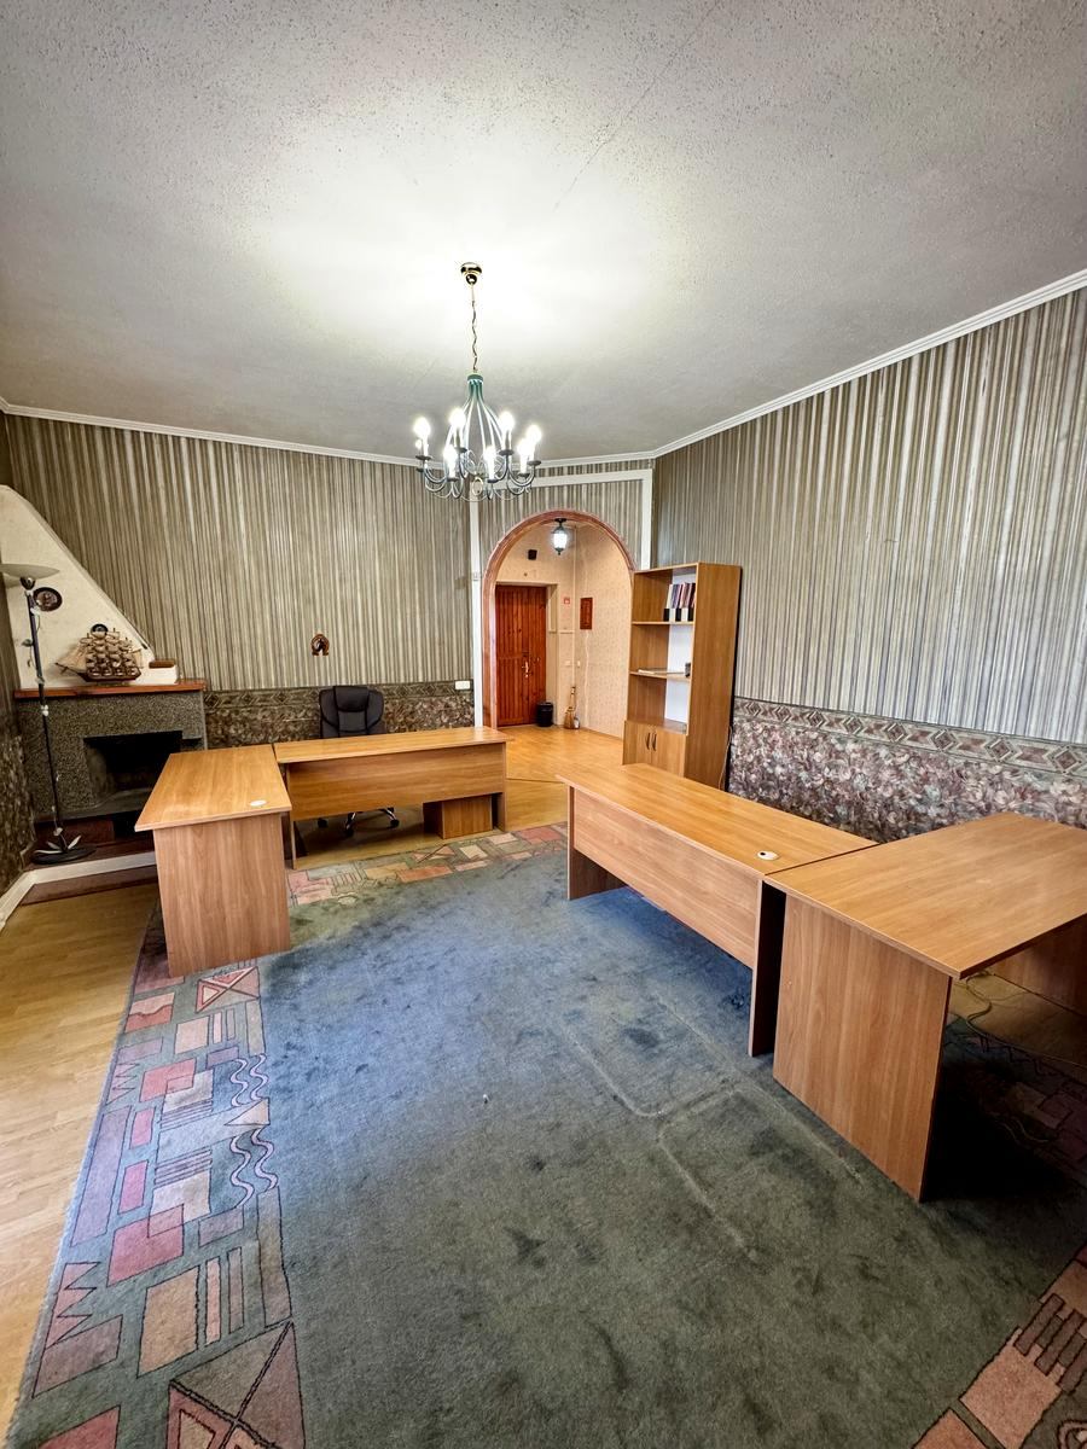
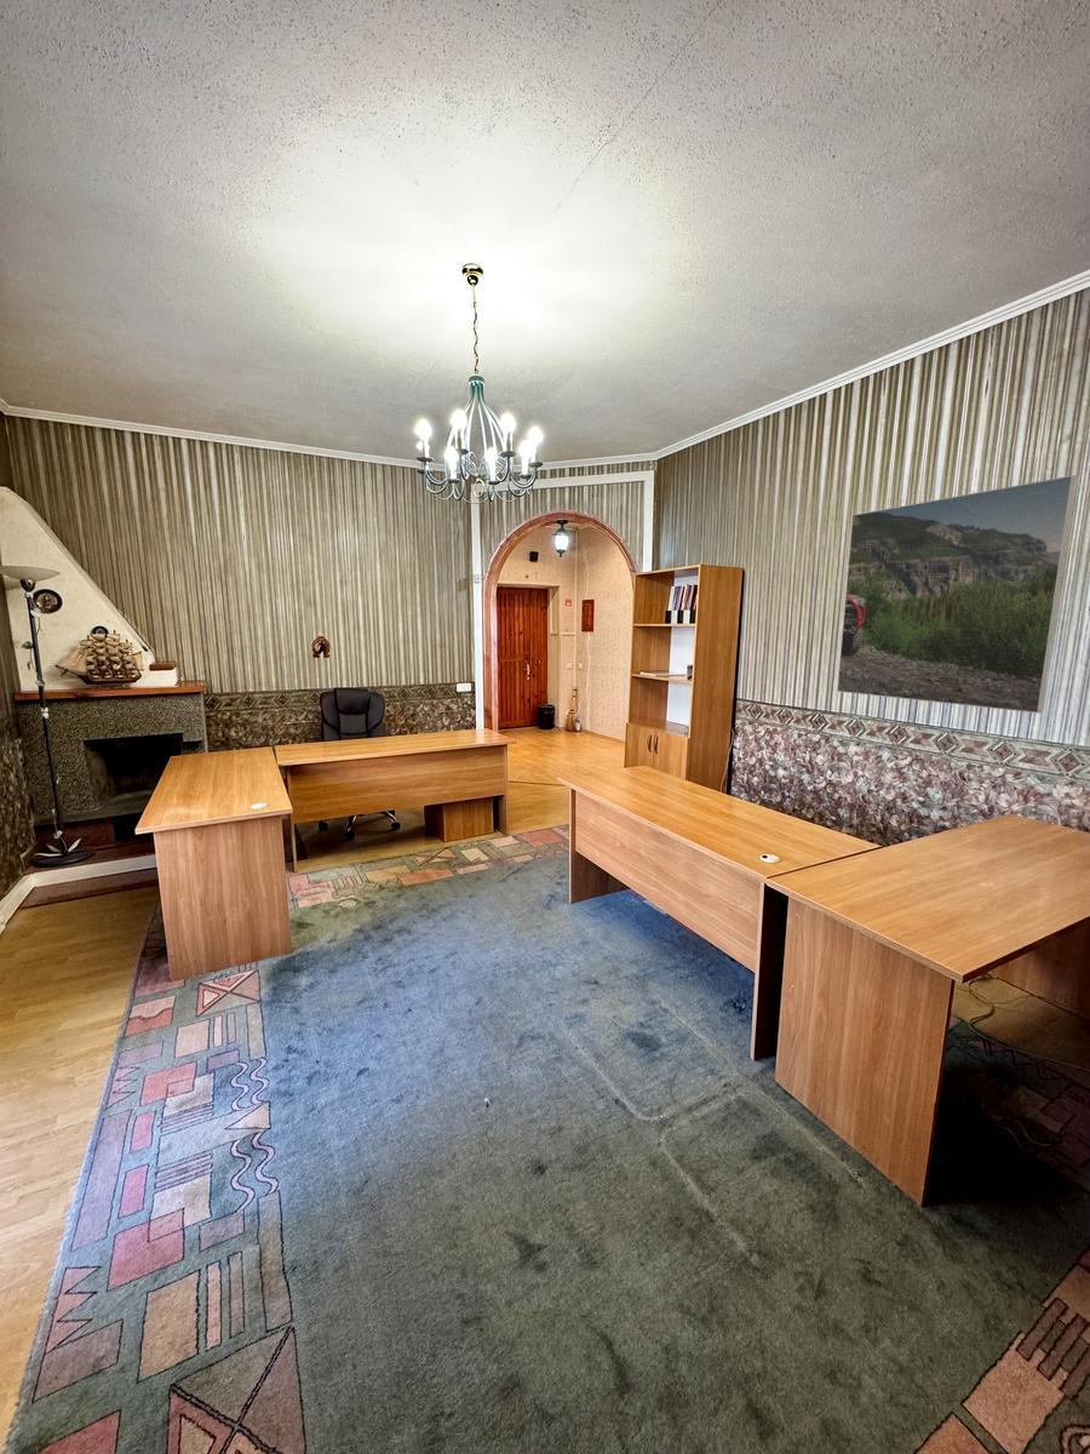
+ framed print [836,474,1077,715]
